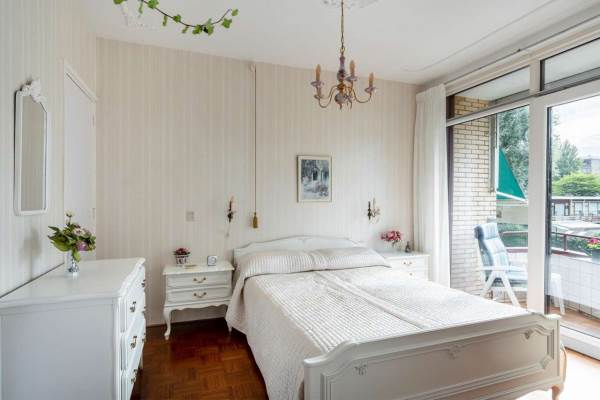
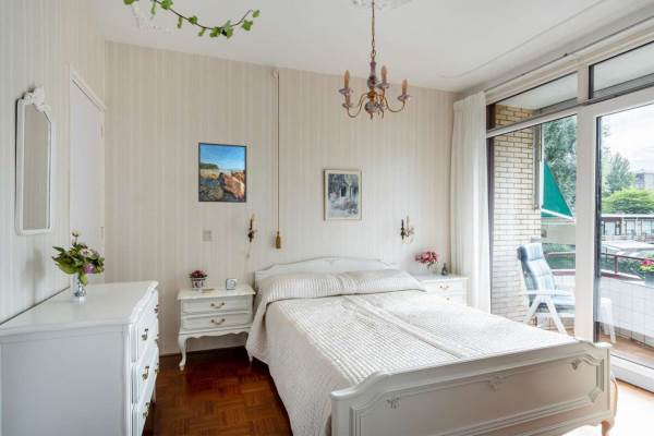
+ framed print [197,142,249,204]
